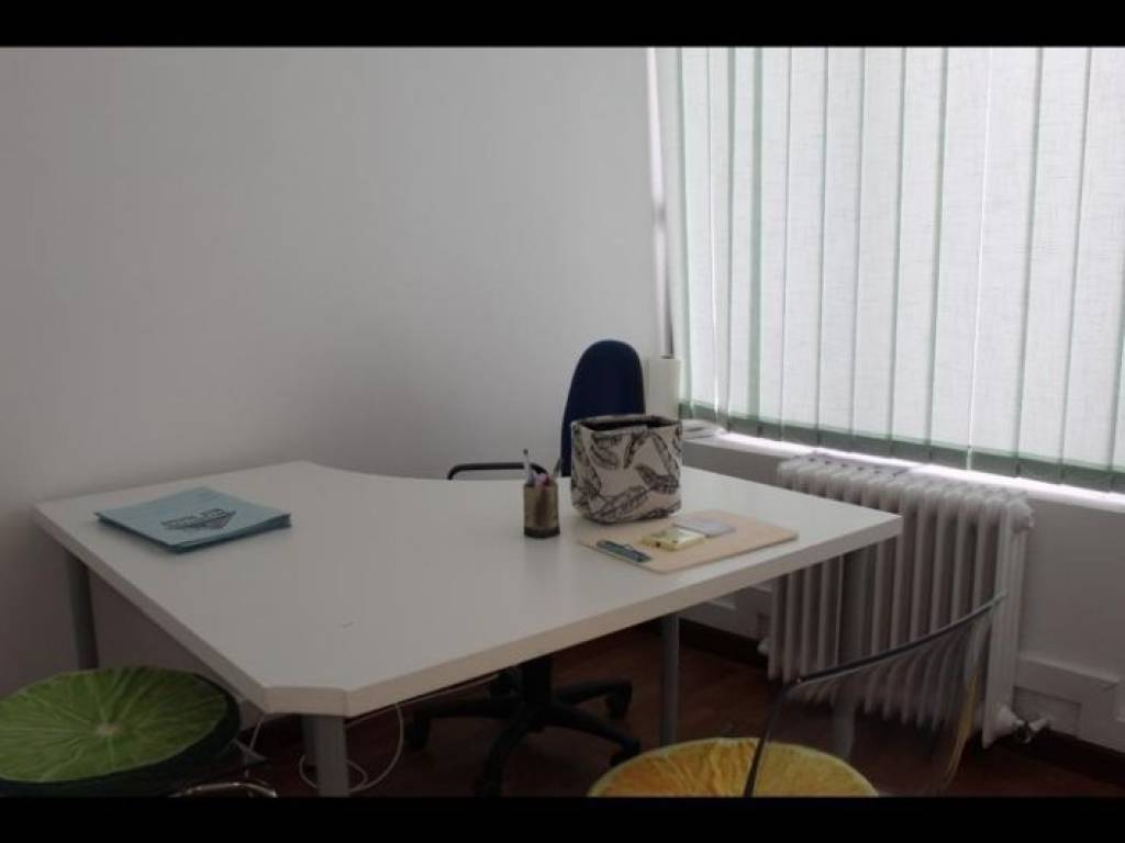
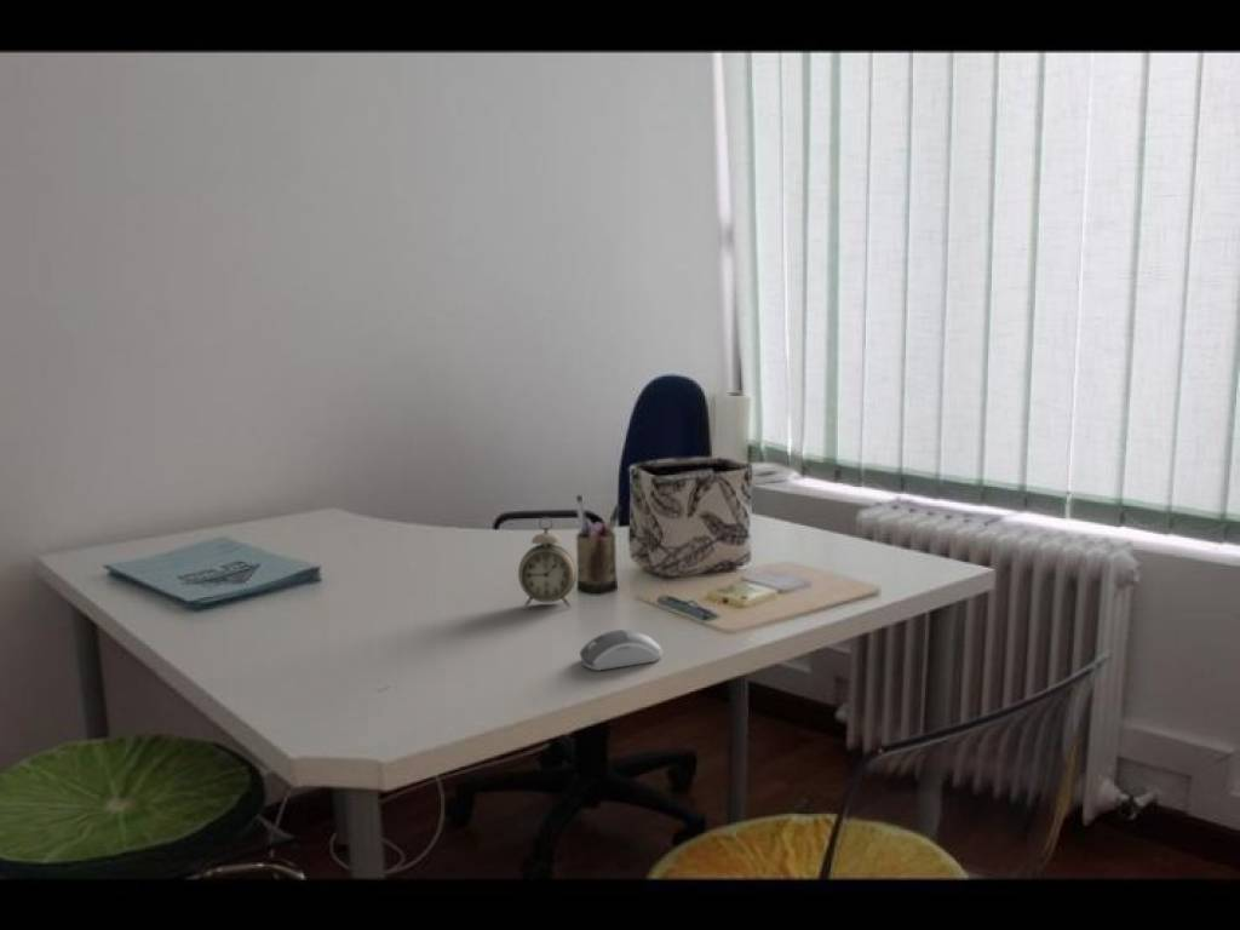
+ computer mouse [579,628,664,672]
+ alarm clock [517,516,579,609]
